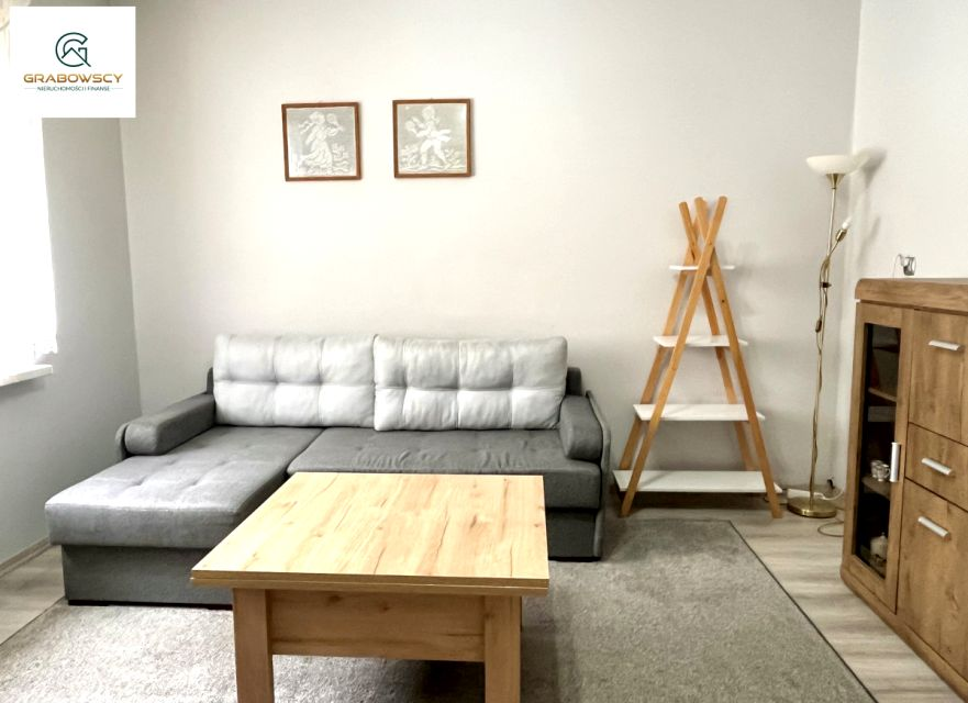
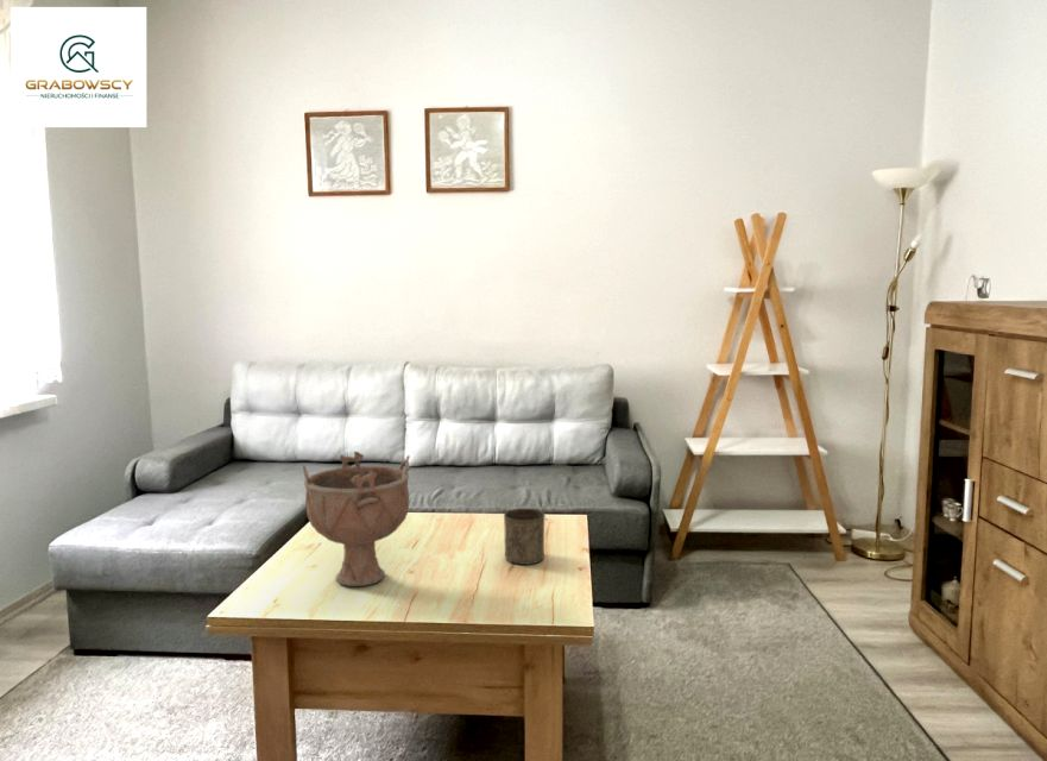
+ cup [503,508,547,566]
+ decorative bowl [302,451,411,587]
